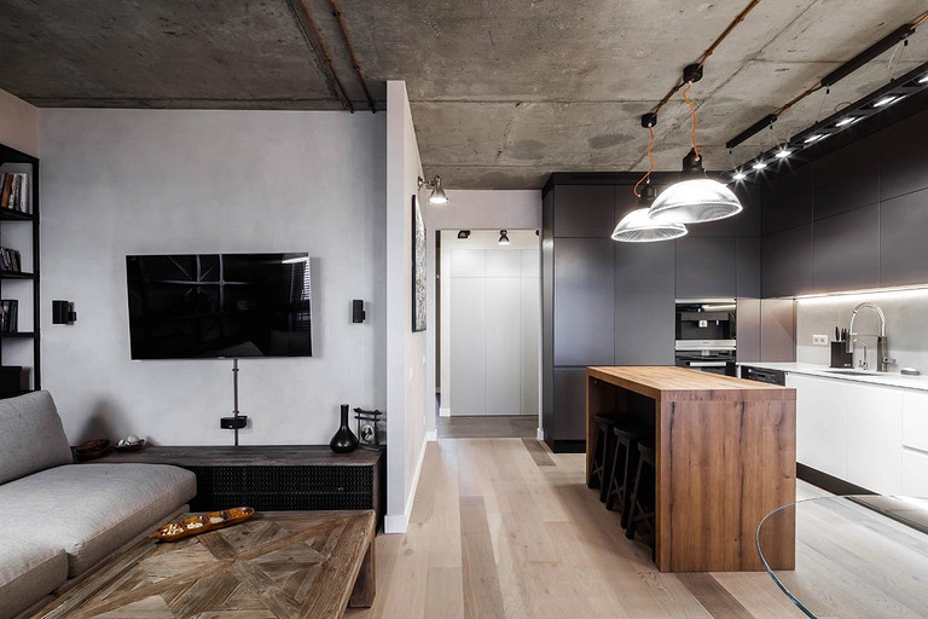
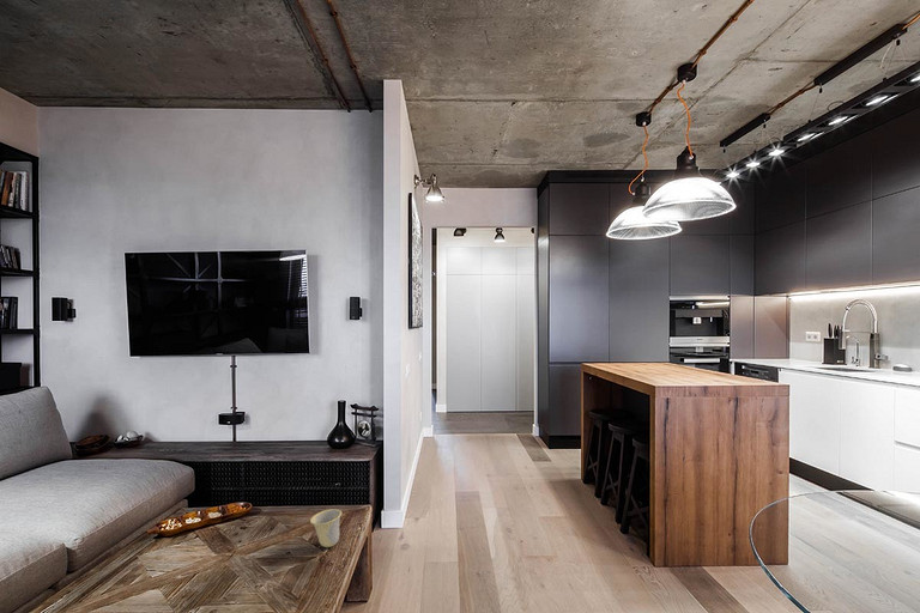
+ cup [309,508,343,548]
